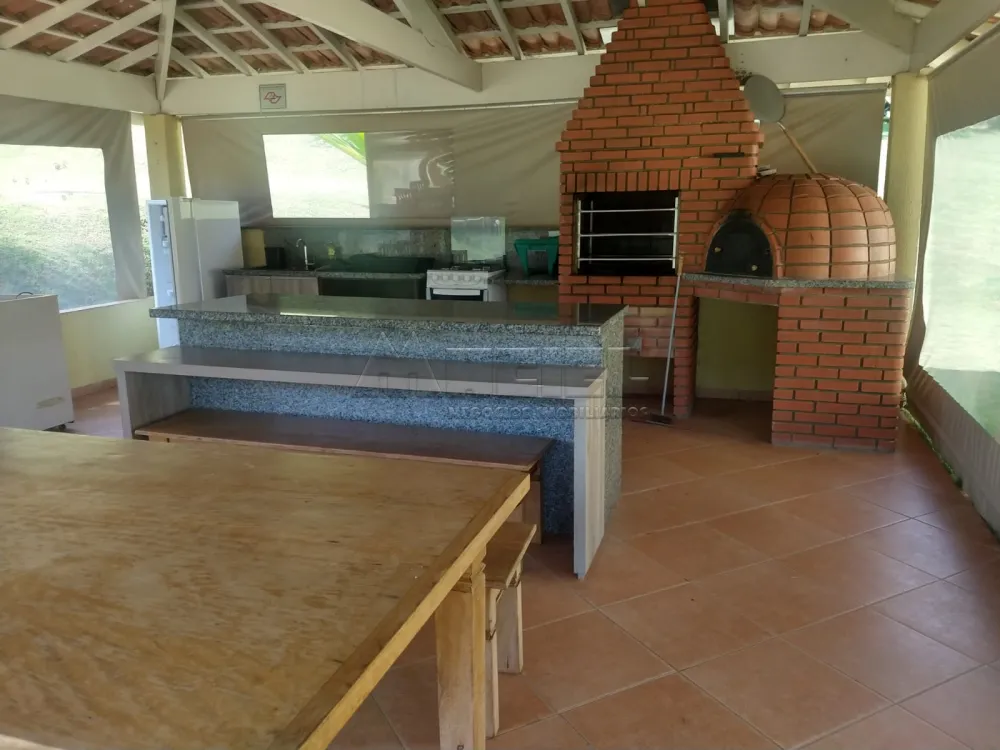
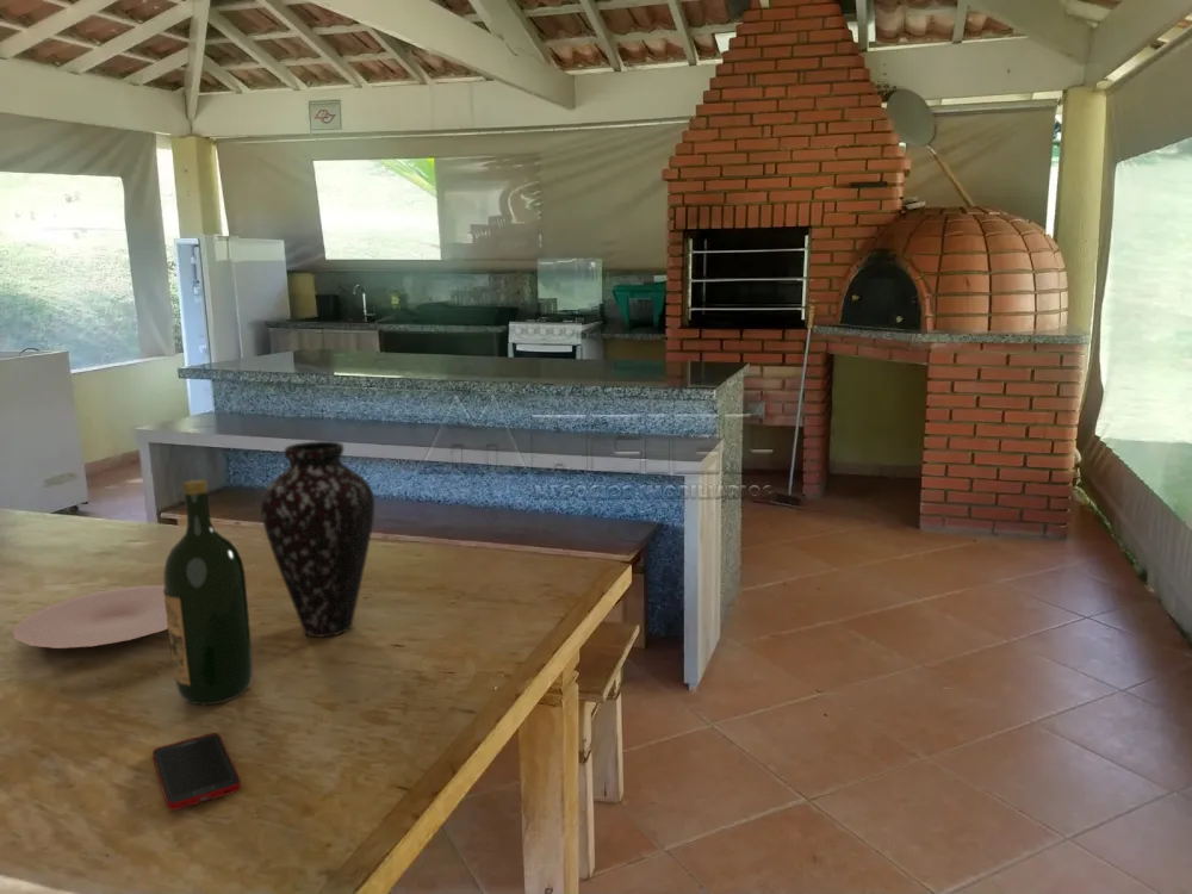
+ vase [260,440,375,638]
+ cell phone [151,732,242,812]
+ plate [12,584,168,650]
+ wine bottle [162,479,254,706]
